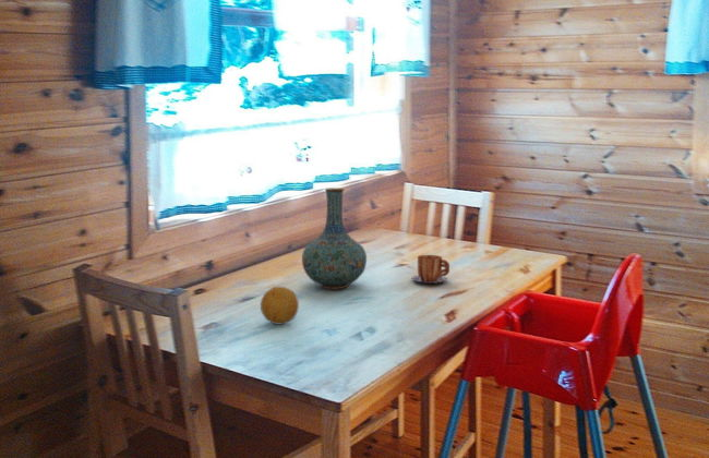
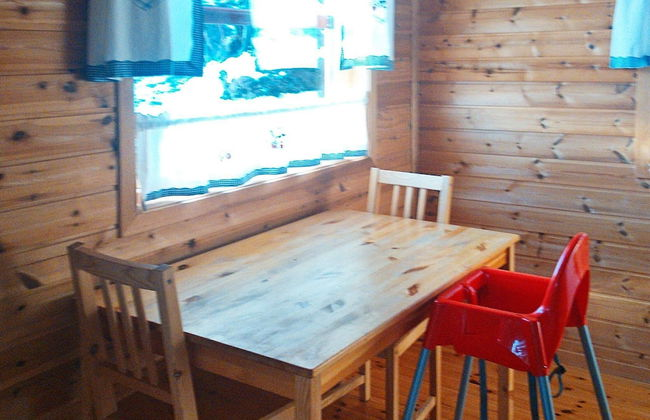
- mug [410,254,450,285]
- fruit [260,286,300,326]
- vase [301,186,368,290]
